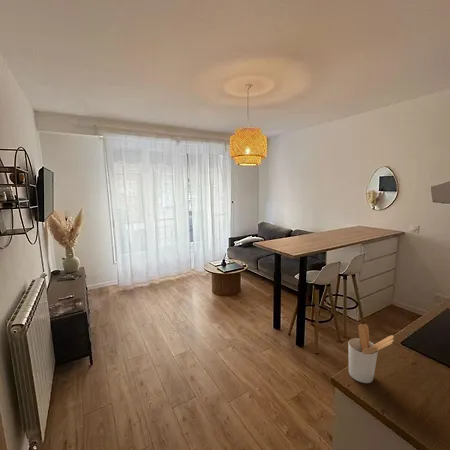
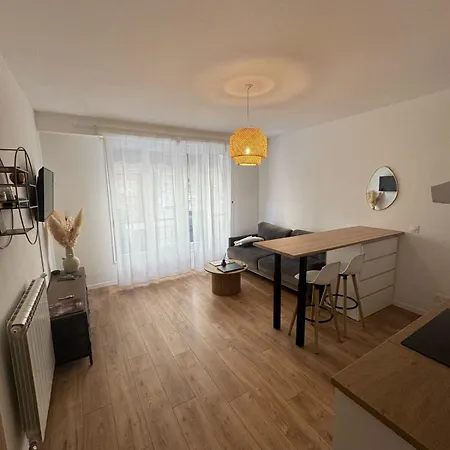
- utensil holder [347,323,395,384]
